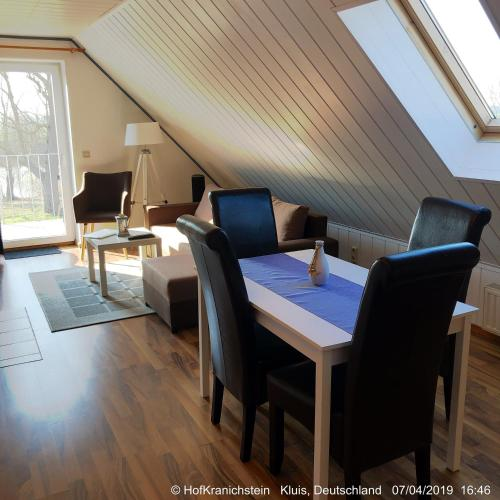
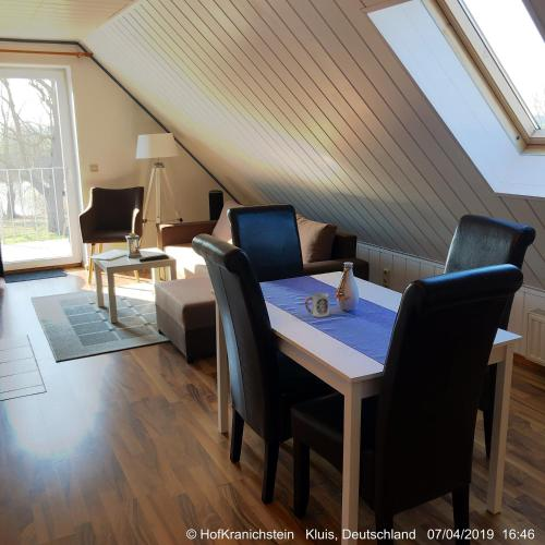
+ cup [304,292,330,318]
